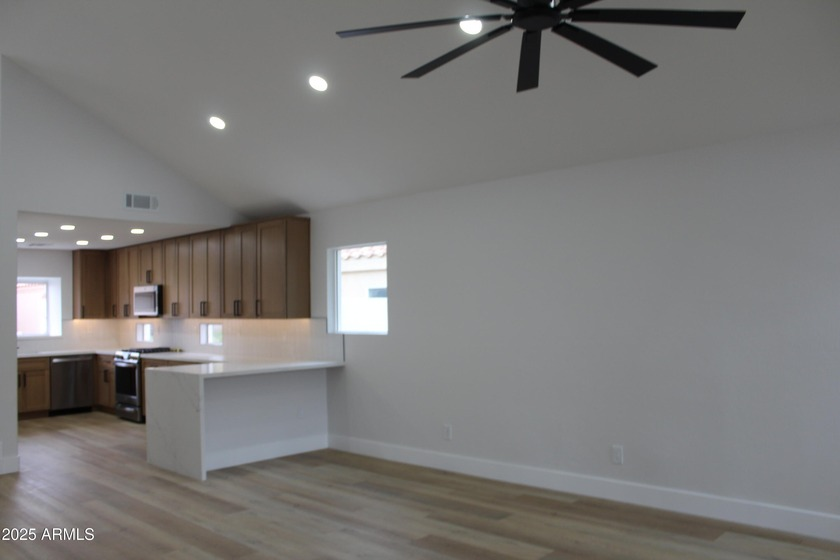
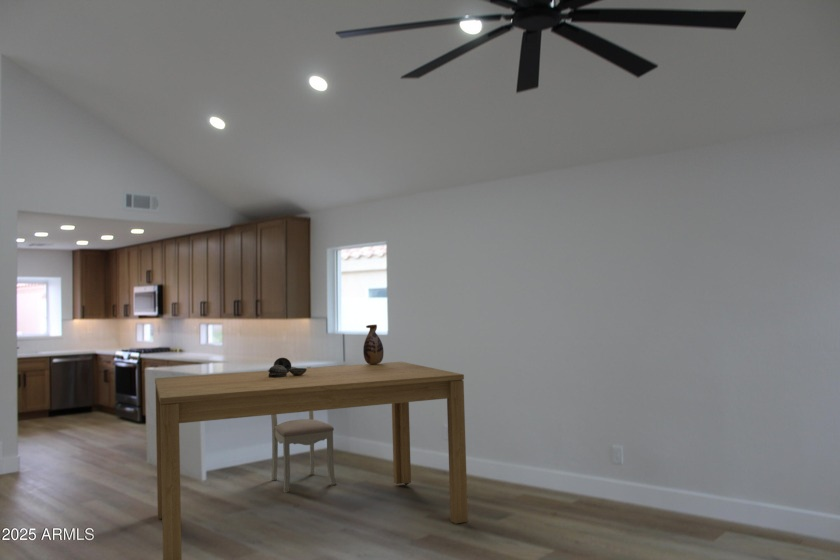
+ dining table [154,361,469,560]
+ dining chair [267,366,337,493]
+ vase [362,324,385,364]
+ decorative bowl [268,357,307,377]
